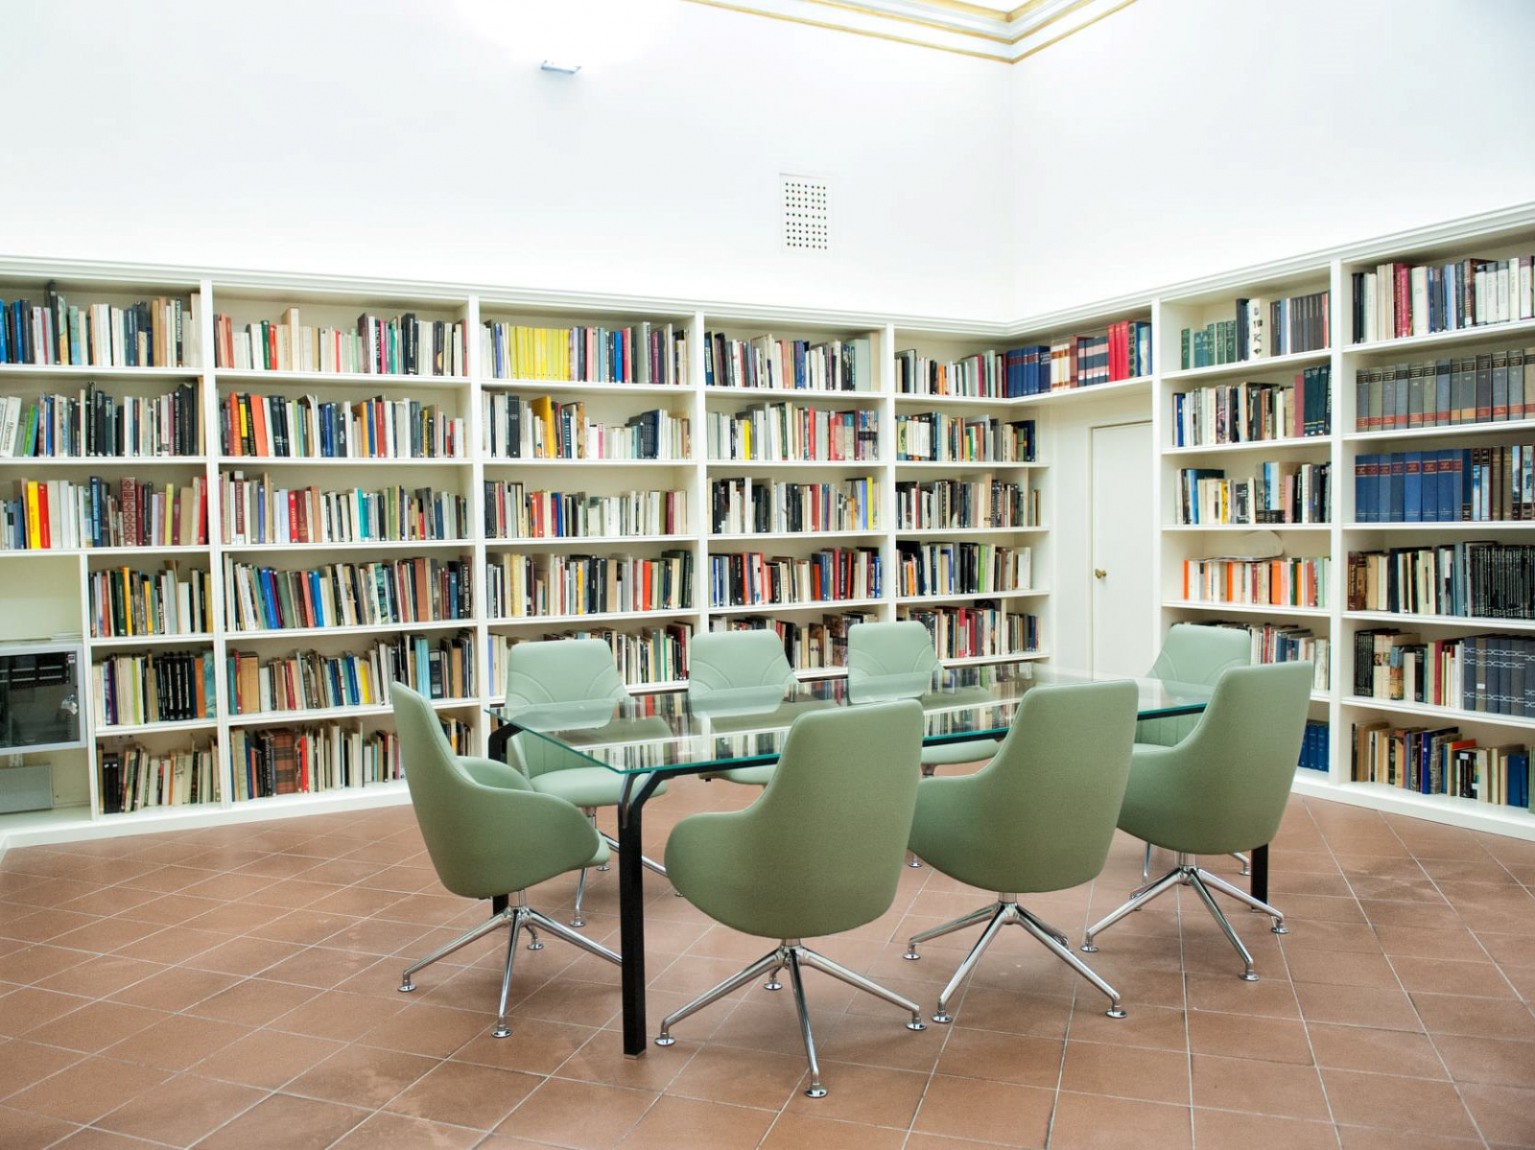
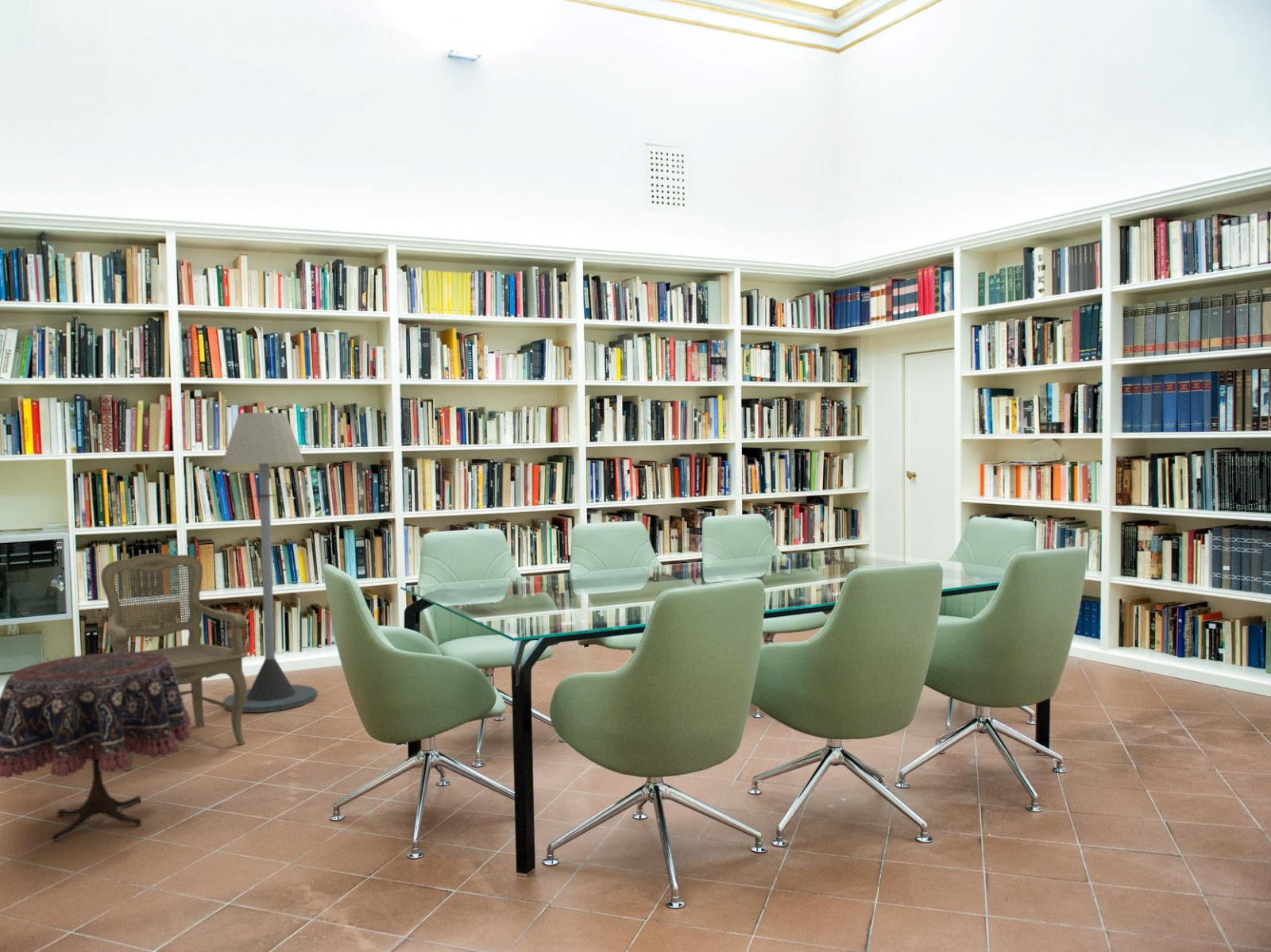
+ side table [0,651,191,842]
+ floor lamp [221,412,319,713]
+ armchair [100,553,248,770]
